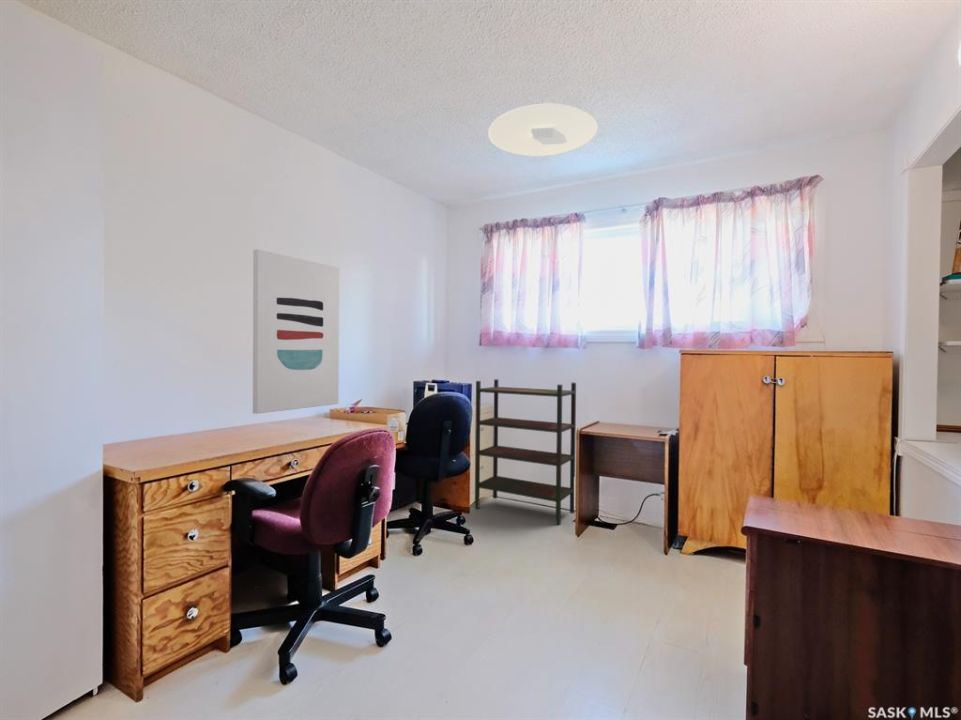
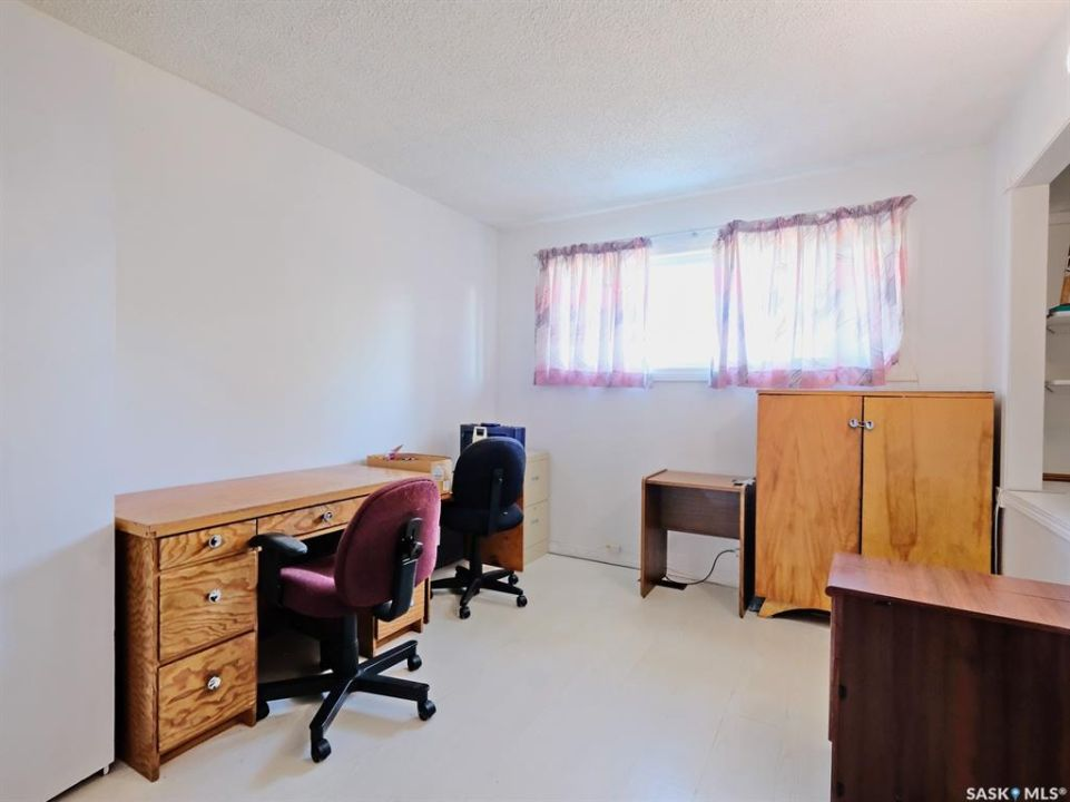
- bookshelf [474,378,577,526]
- wall art [252,248,340,415]
- ceiling light [487,103,599,158]
